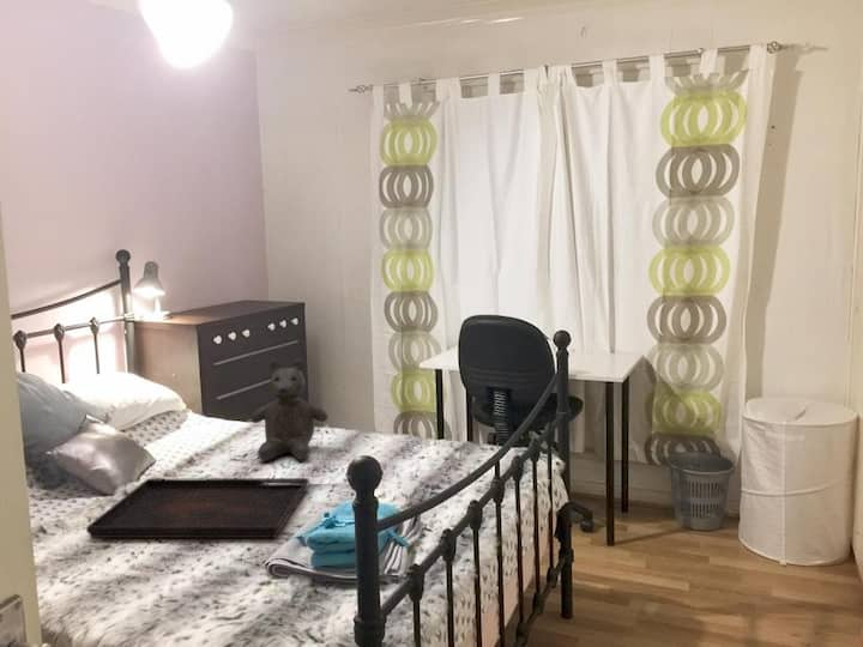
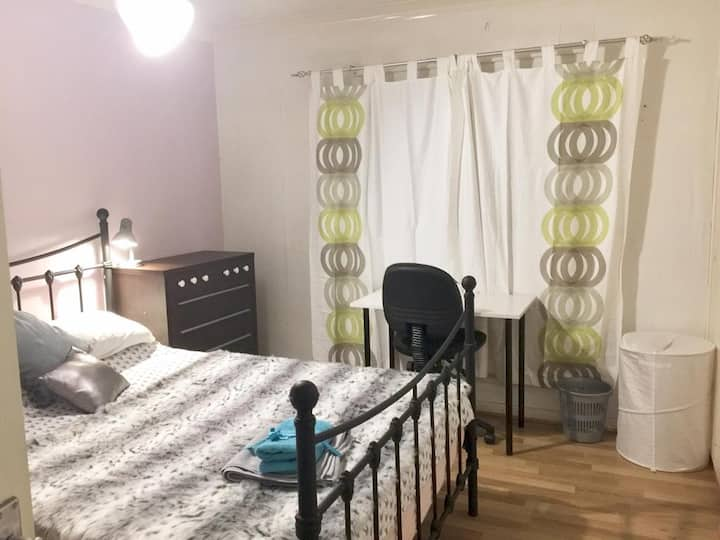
- serving tray [85,477,310,539]
- teddy bear [249,358,328,462]
